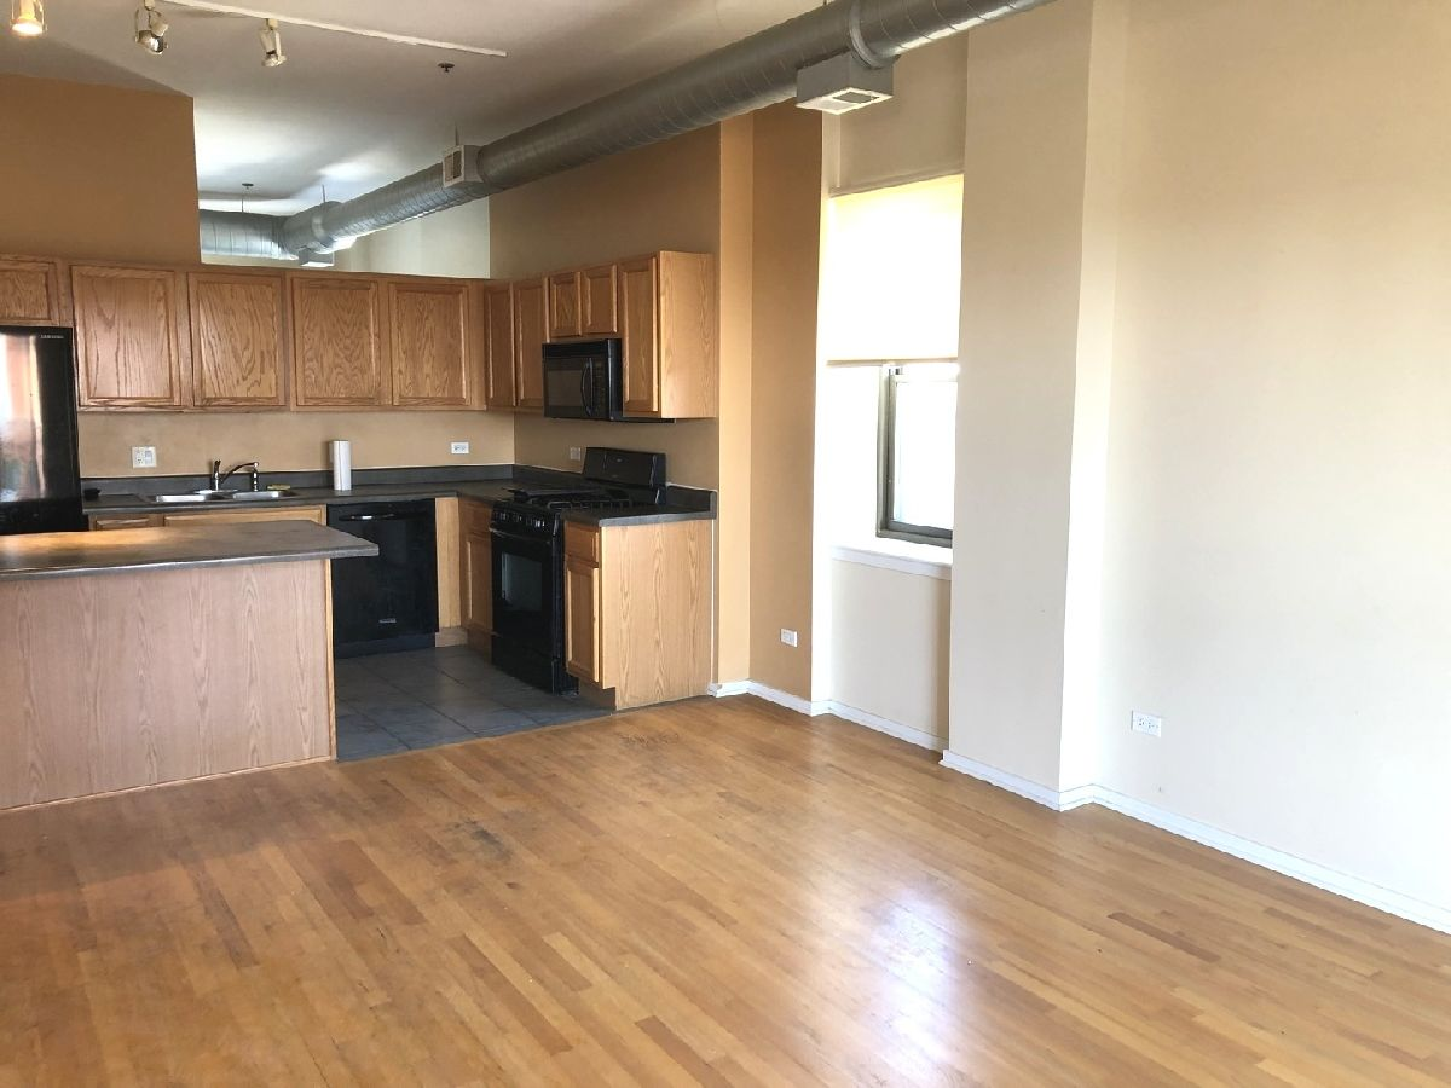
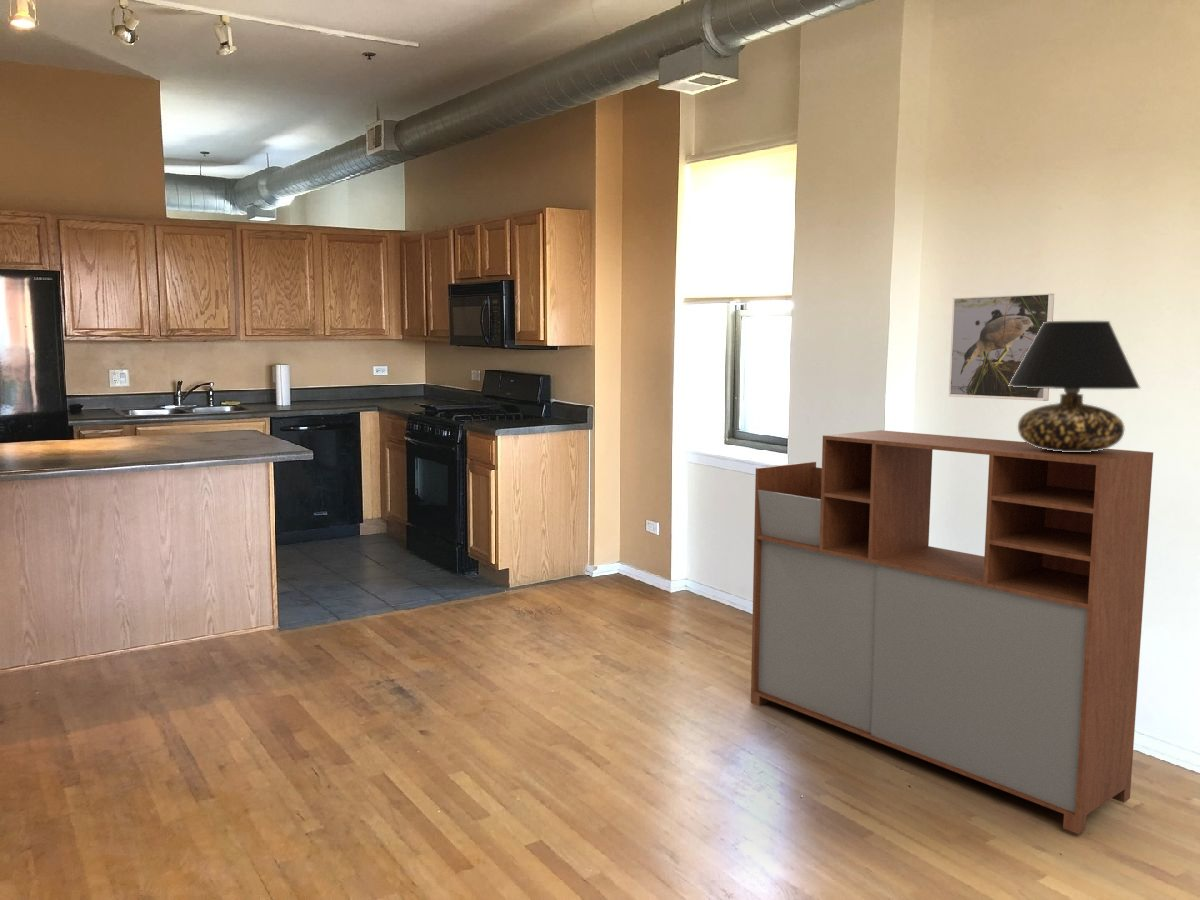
+ table lamp [1008,320,1141,452]
+ storage cabinet [750,429,1154,835]
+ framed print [948,293,1055,402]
